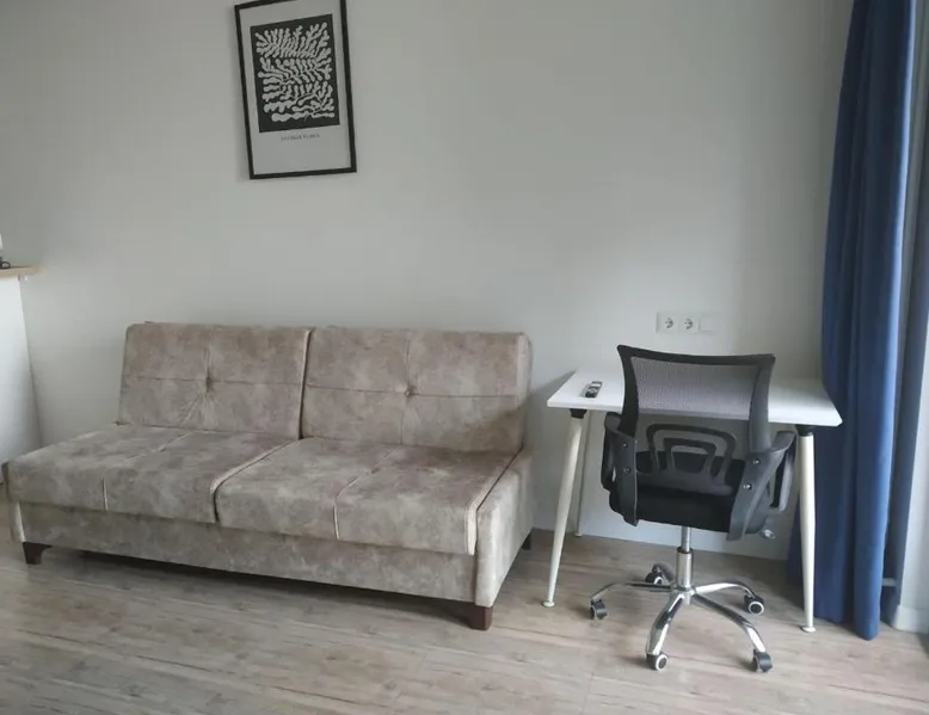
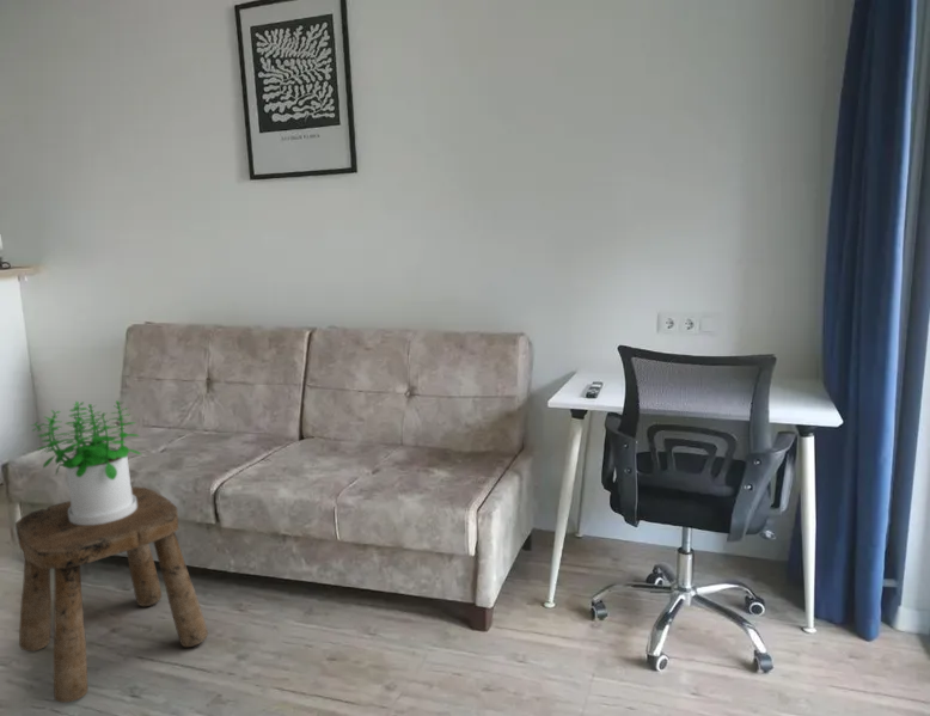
+ potted plant [30,399,142,525]
+ stool [14,485,209,704]
